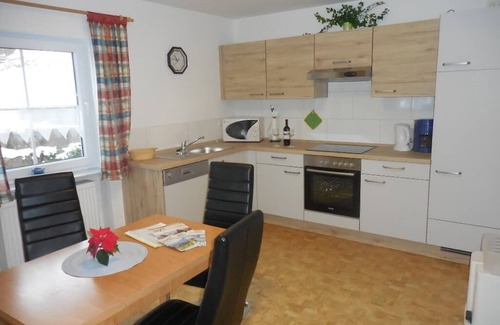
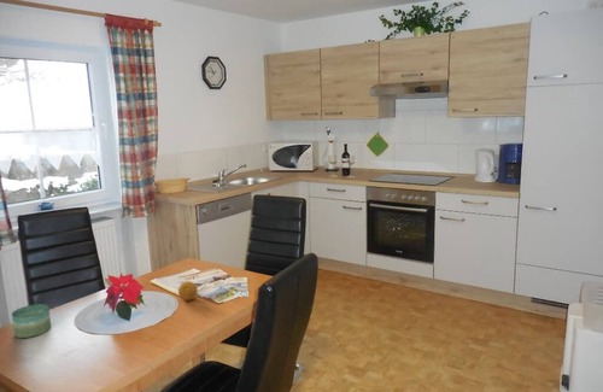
+ fruit [177,280,199,302]
+ candle [11,303,52,339]
